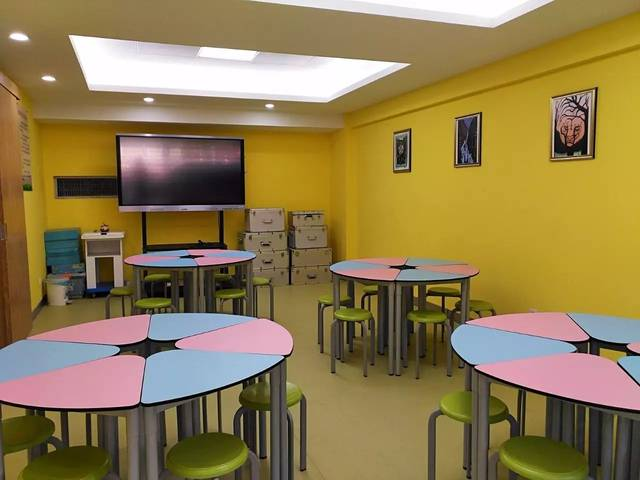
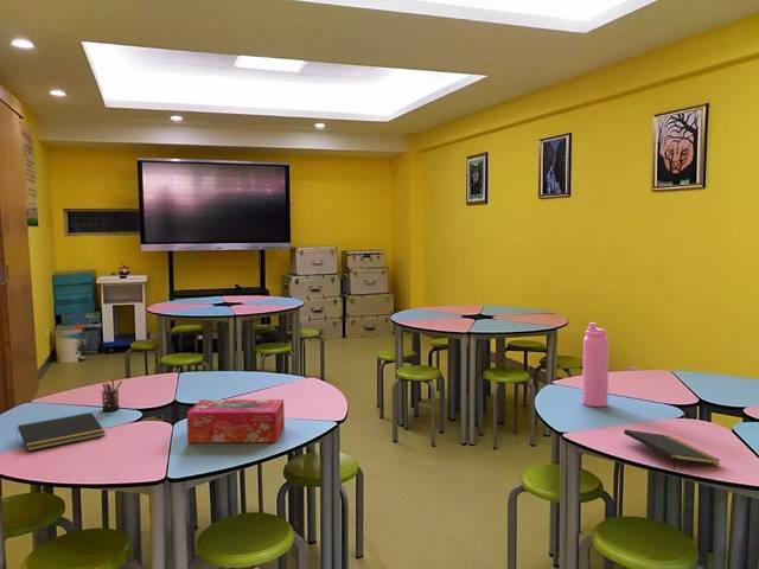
+ tissue box [186,398,286,443]
+ notepad [623,429,721,472]
+ notepad [15,411,107,452]
+ water bottle [581,321,610,408]
+ pen holder [101,377,123,413]
